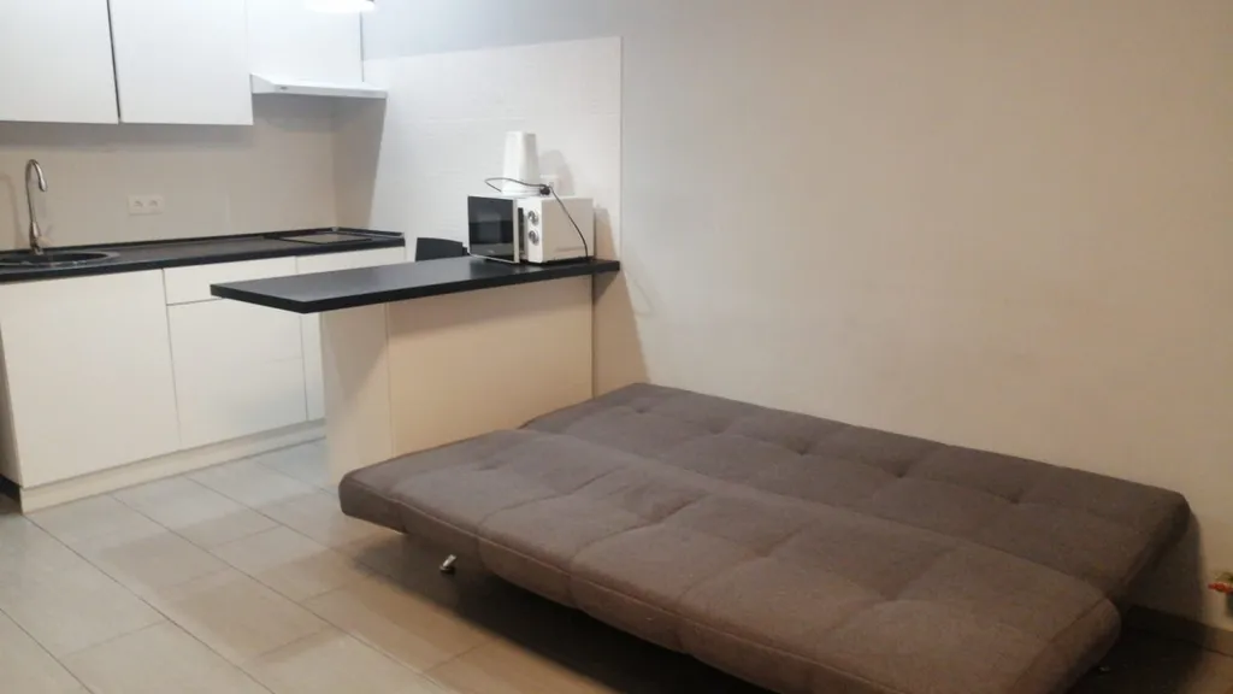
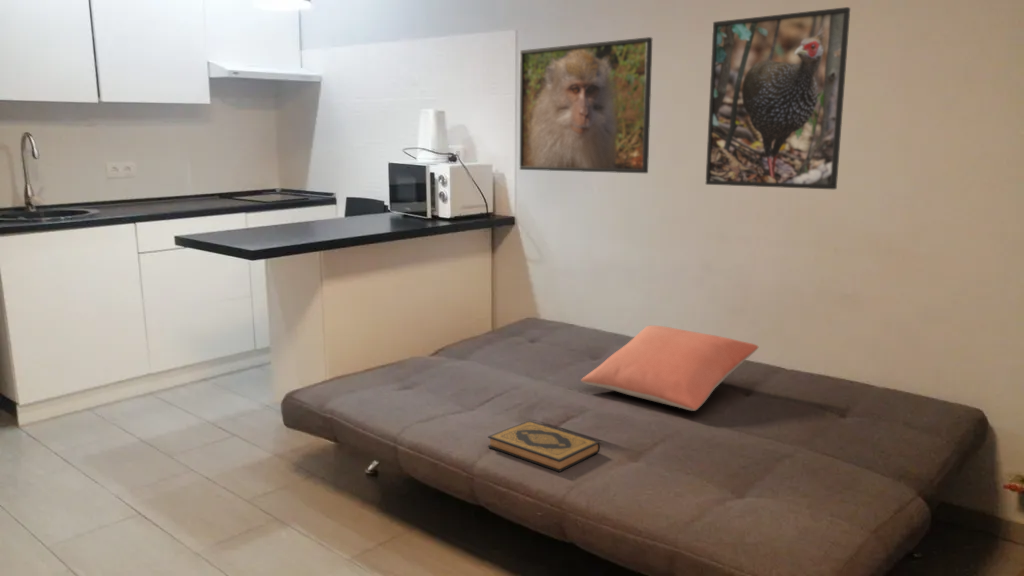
+ pillow [580,325,759,412]
+ hardback book [487,420,601,473]
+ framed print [705,6,851,190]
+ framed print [519,36,653,174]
